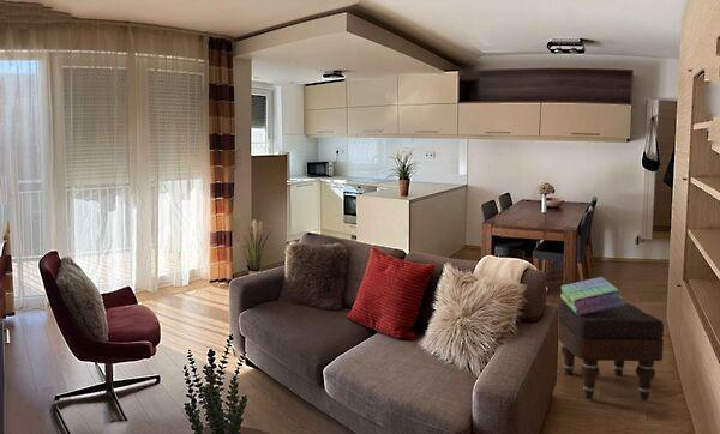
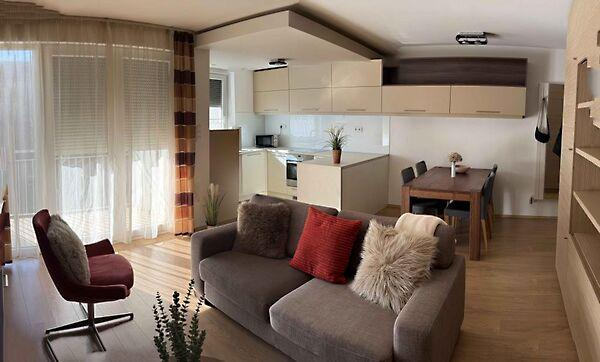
- ottoman [557,301,665,402]
- stack of books [559,276,625,315]
